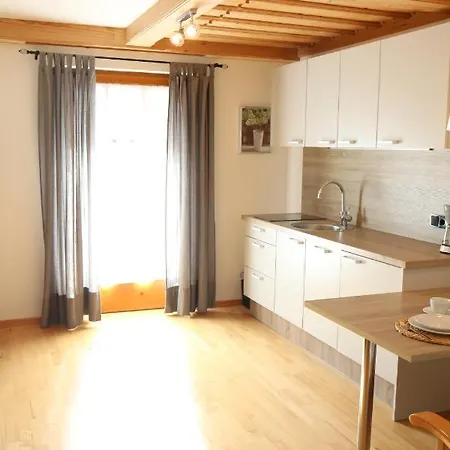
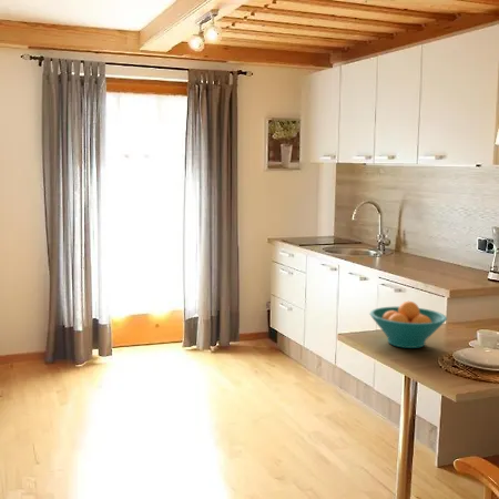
+ fruit bowl [368,301,448,349]
